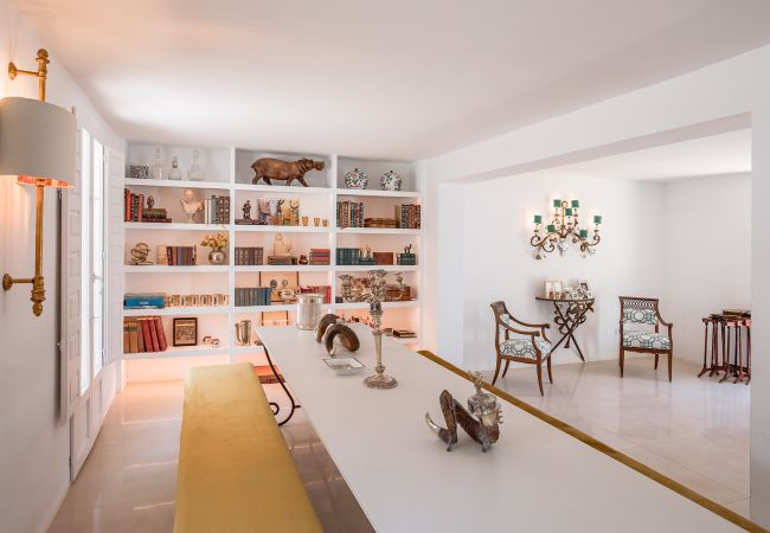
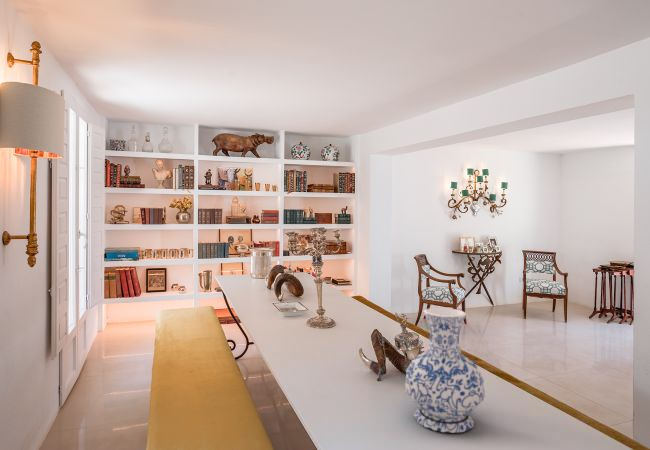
+ vase [404,307,486,434]
